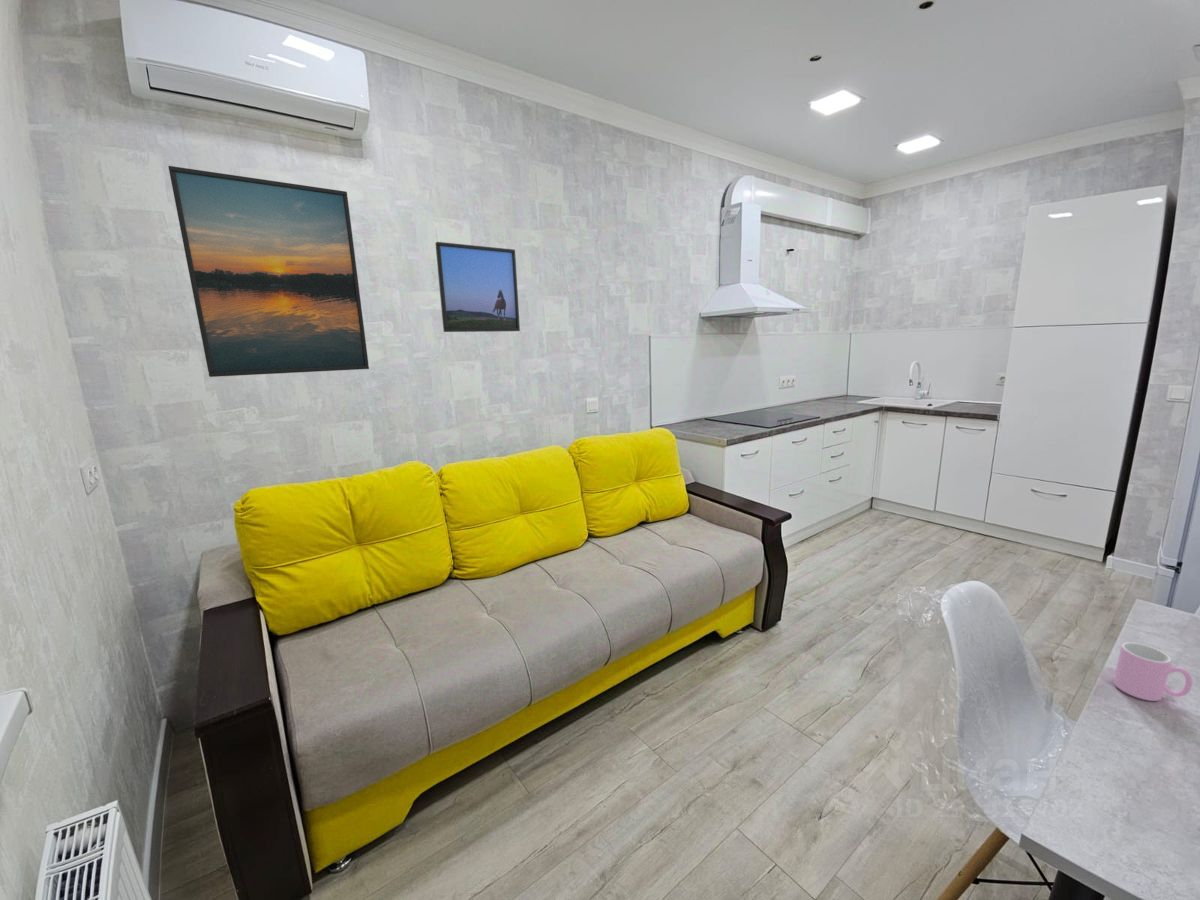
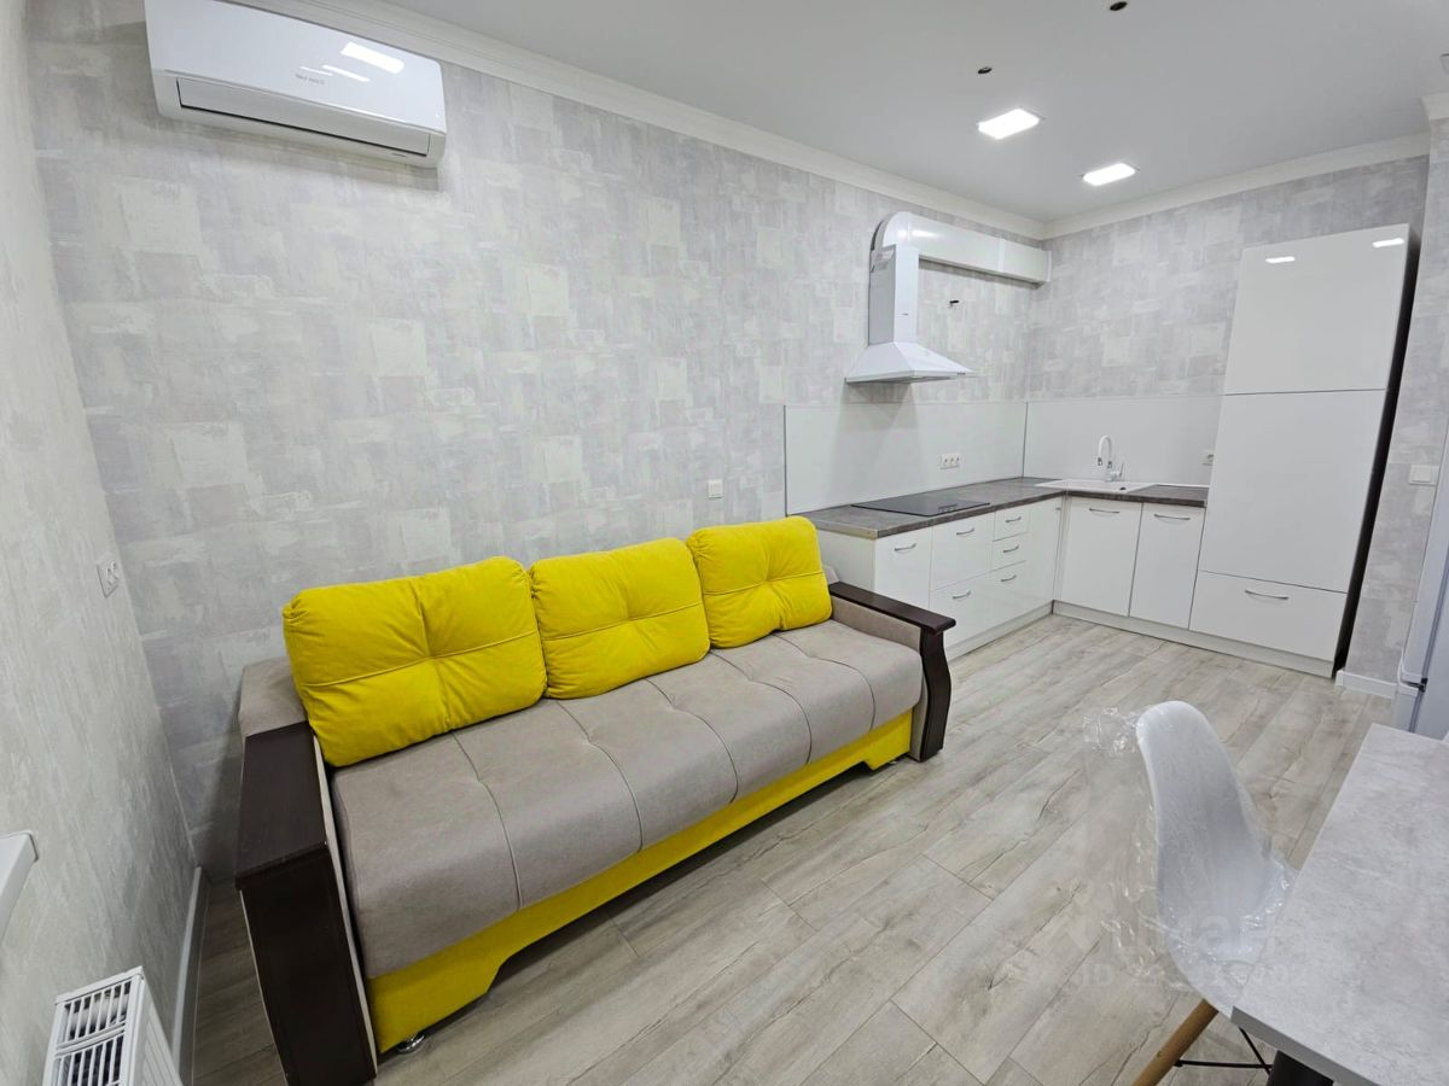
- cup [1112,641,1194,702]
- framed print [434,241,521,333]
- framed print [167,165,370,378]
